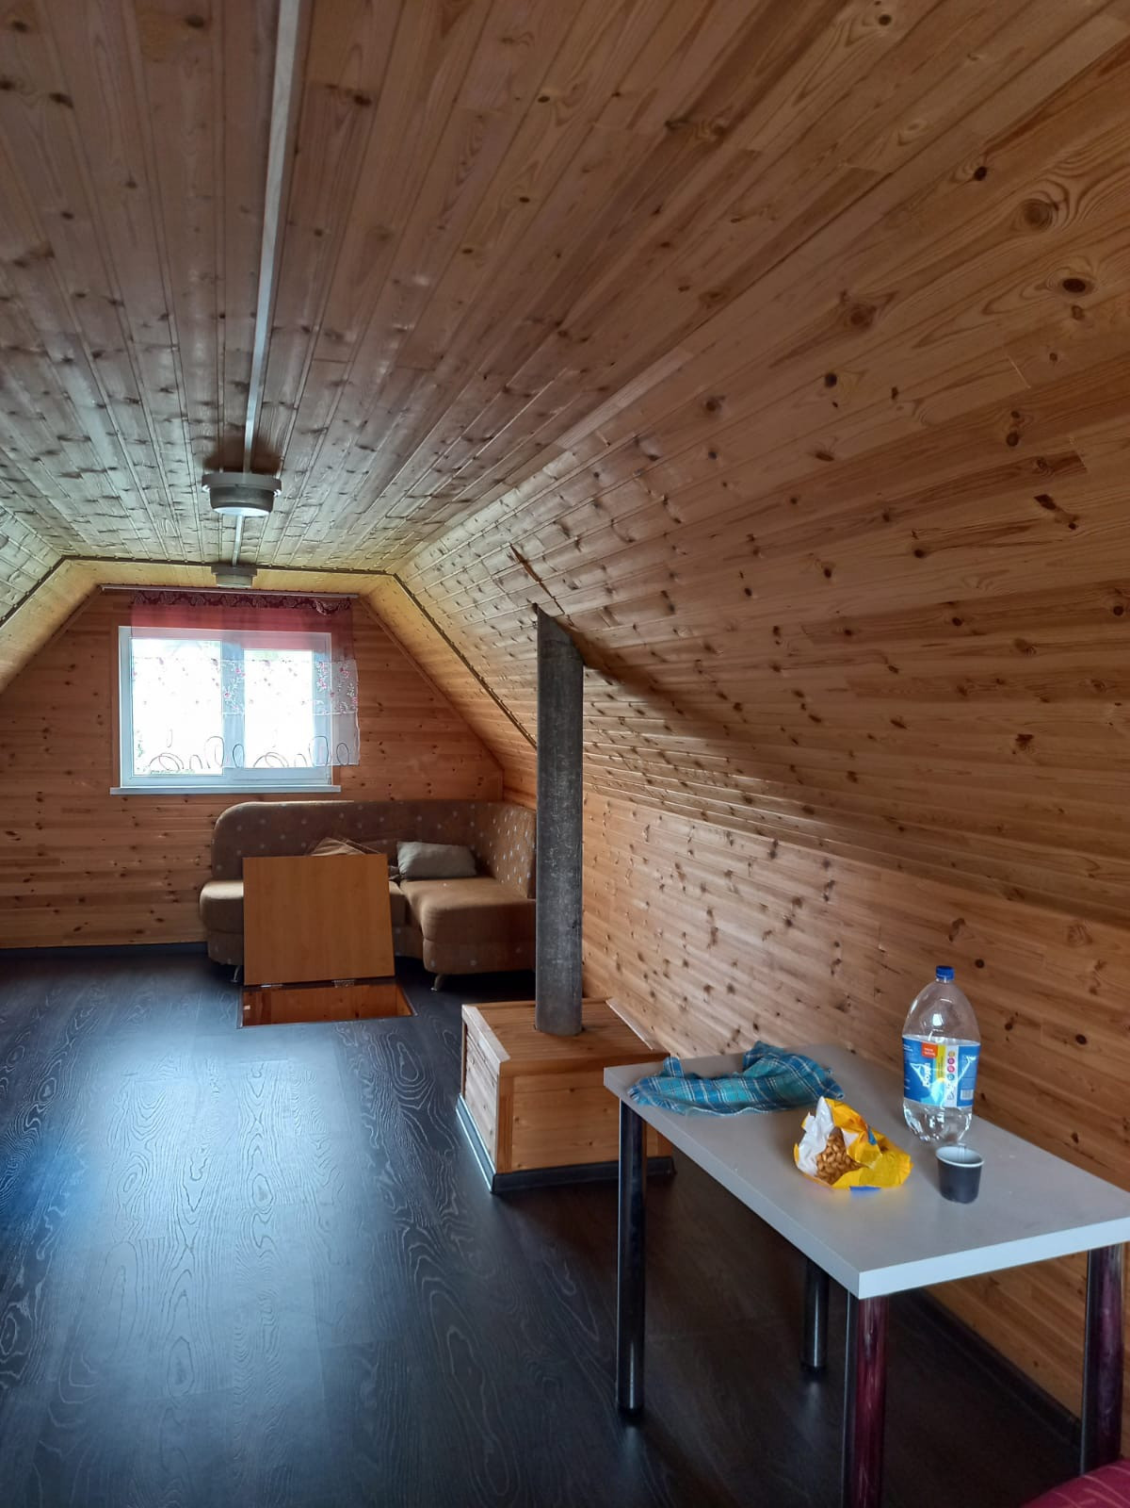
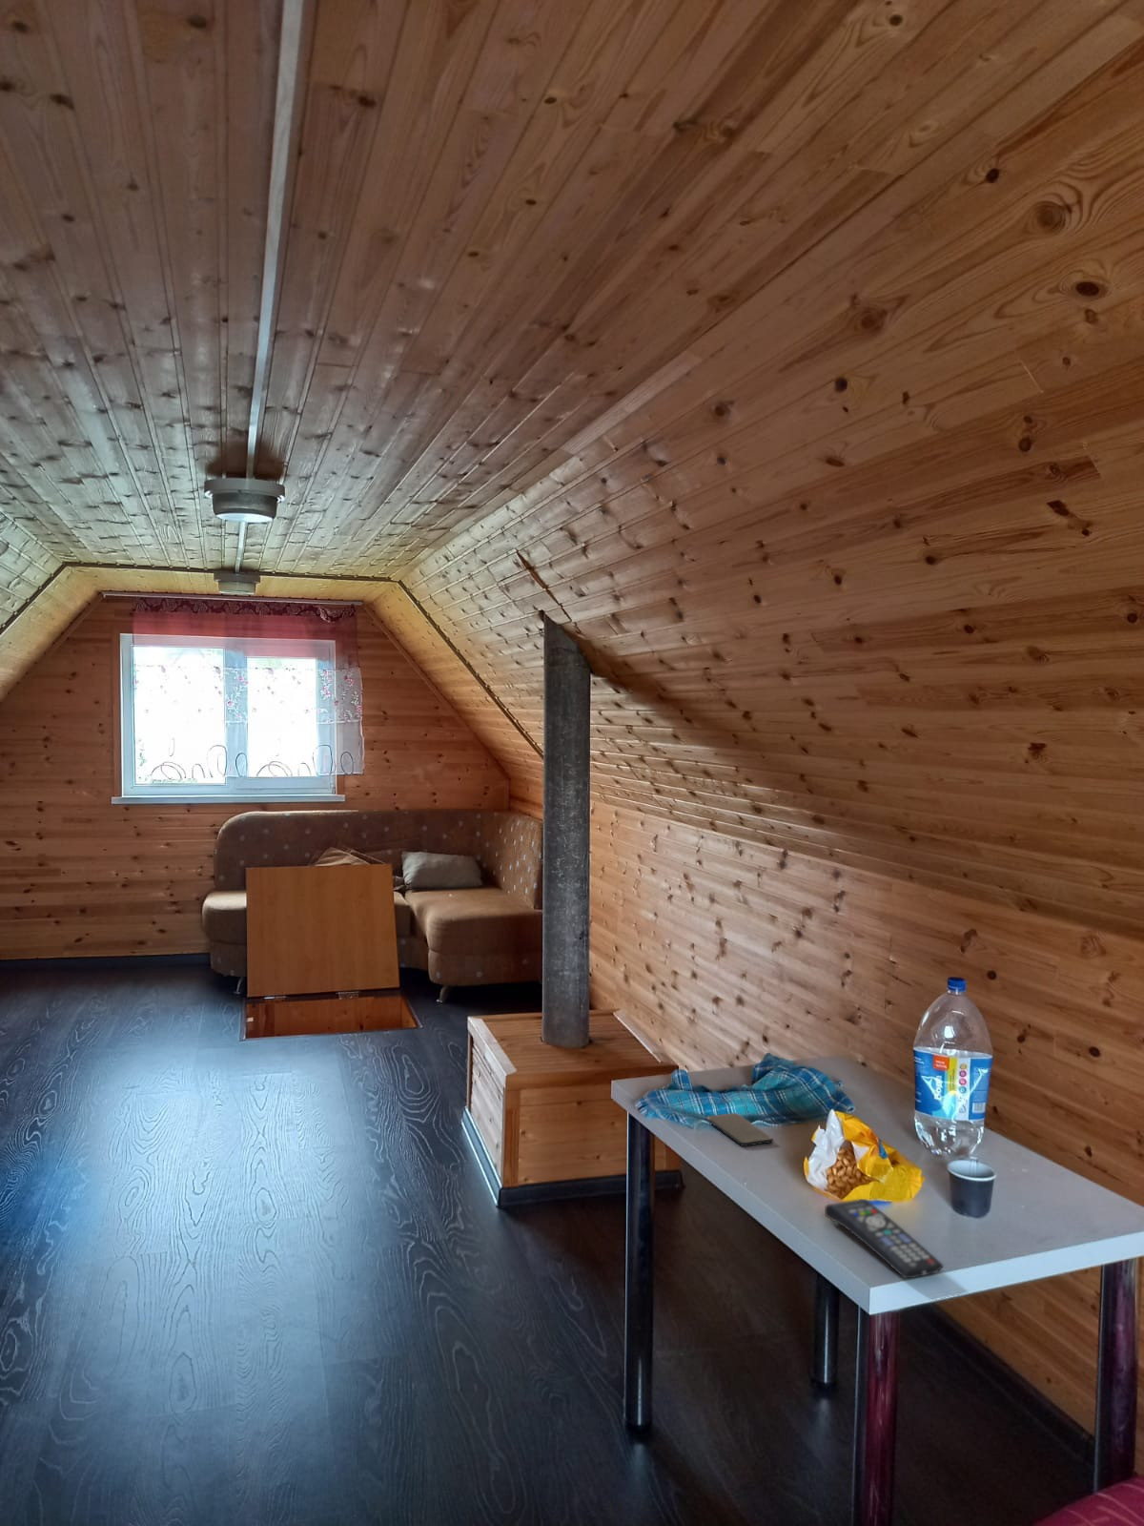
+ remote control [823,1198,945,1278]
+ smartphone [705,1113,774,1148]
